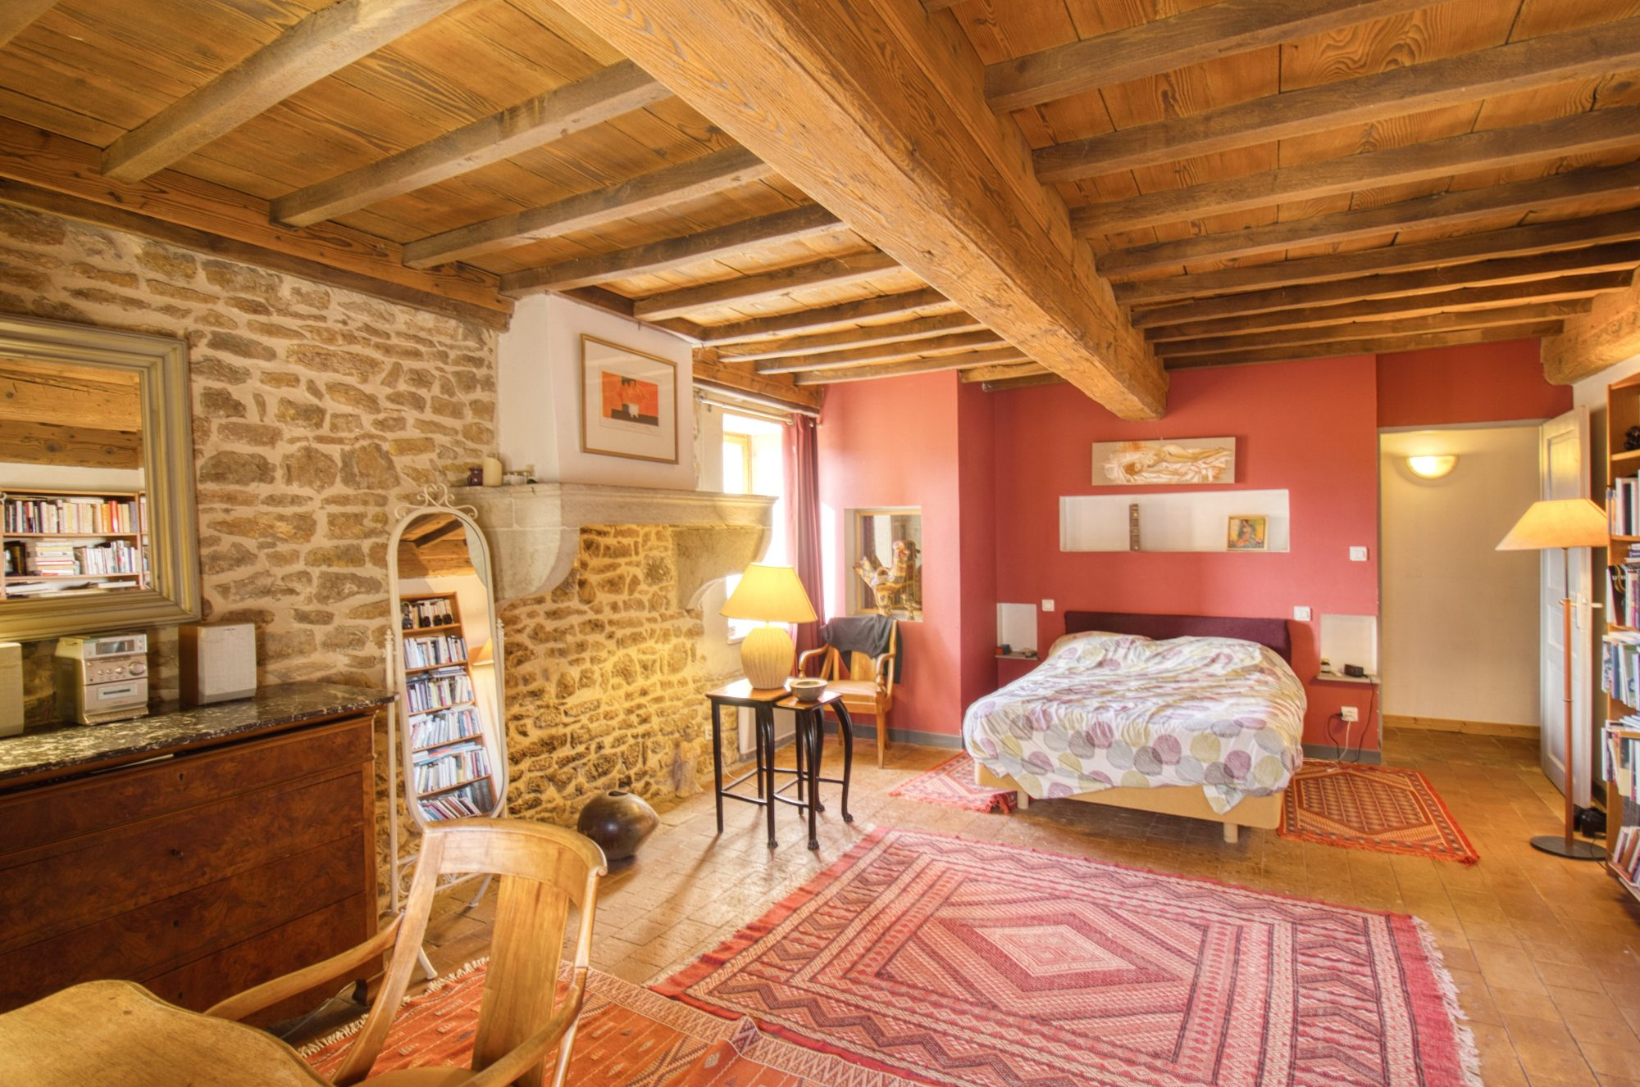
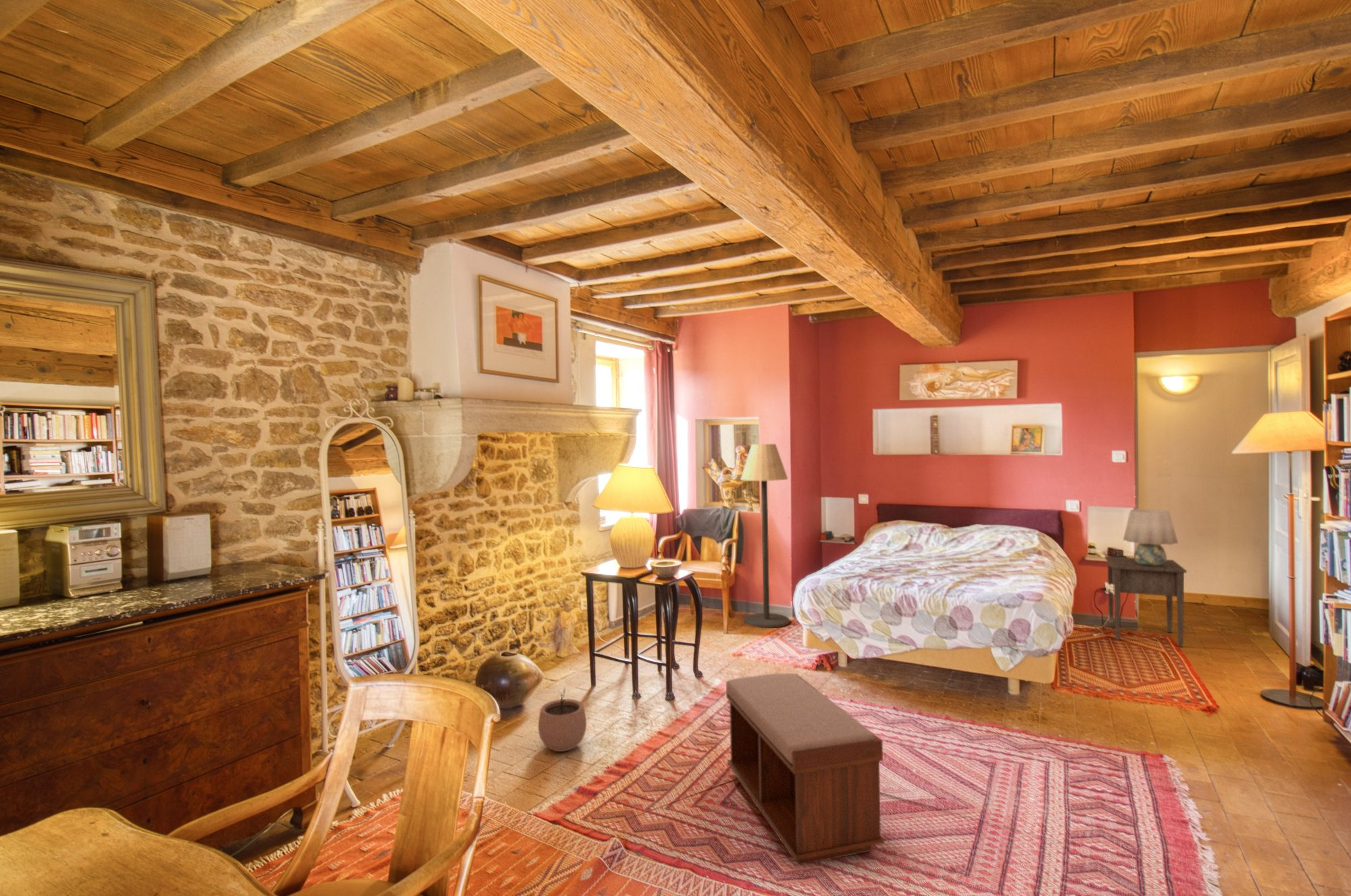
+ bench [725,673,885,866]
+ table lamp [1123,508,1179,566]
+ plant pot [538,687,587,752]
+ floor lamp [740,443,790,629]
+ nightstand [1104,556,1188,648]
